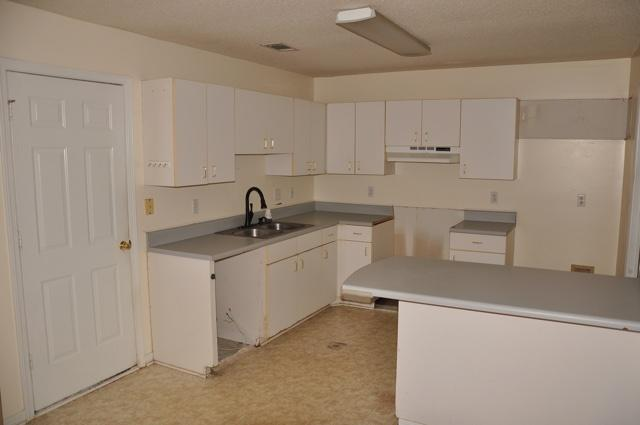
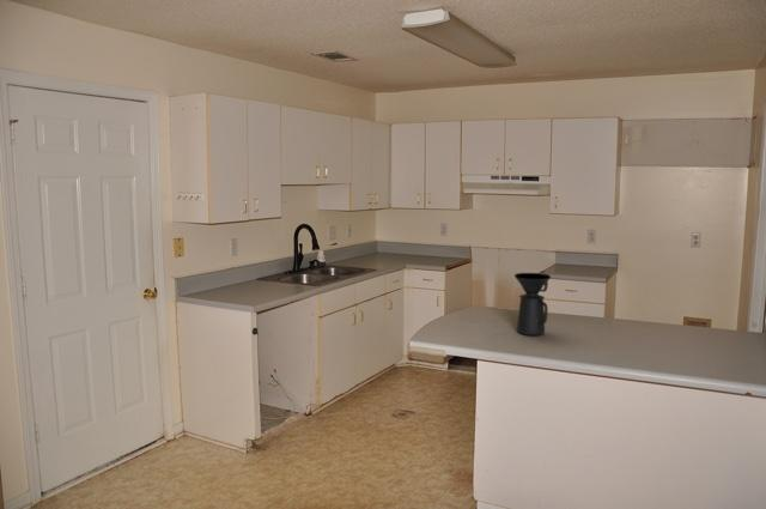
+ coffee maker [513,272,552,337]
